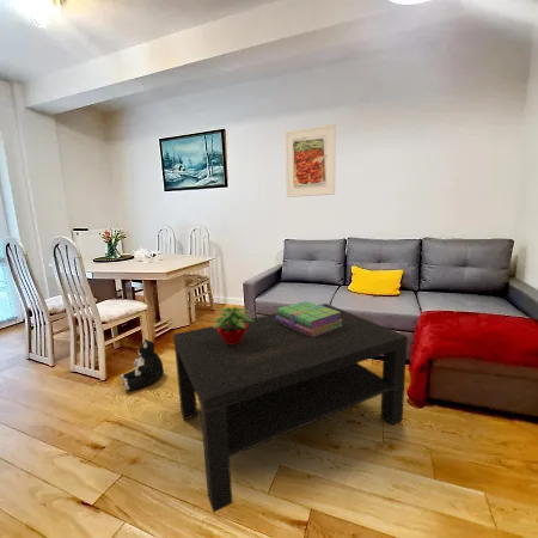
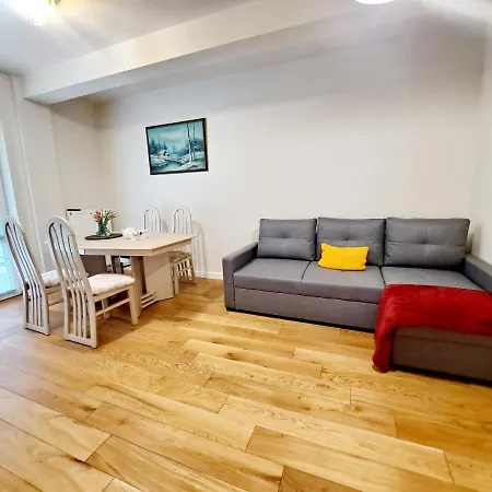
- potted flower [210,302,255,344]
- stack of books [275,300,342,337]
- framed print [285,123,337,198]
- coffee table [172,302,409,514]
- plush toy [120,338,165,391]
